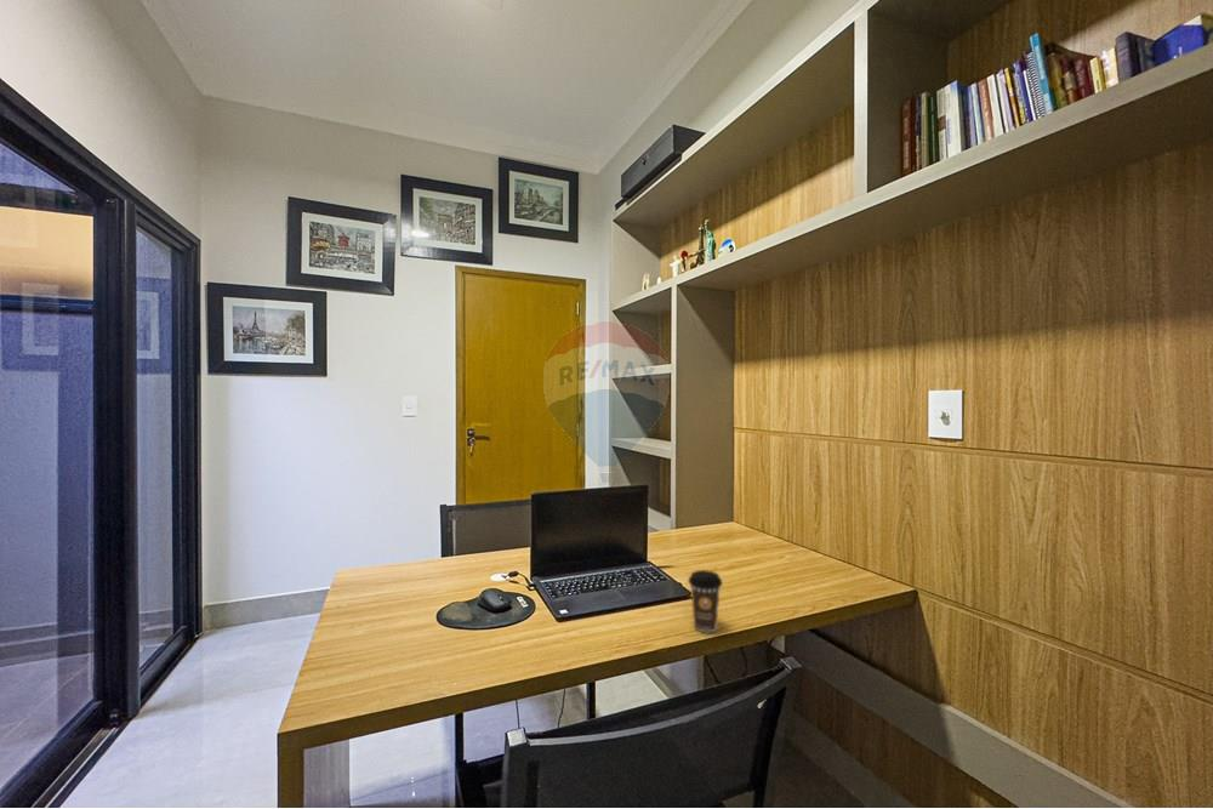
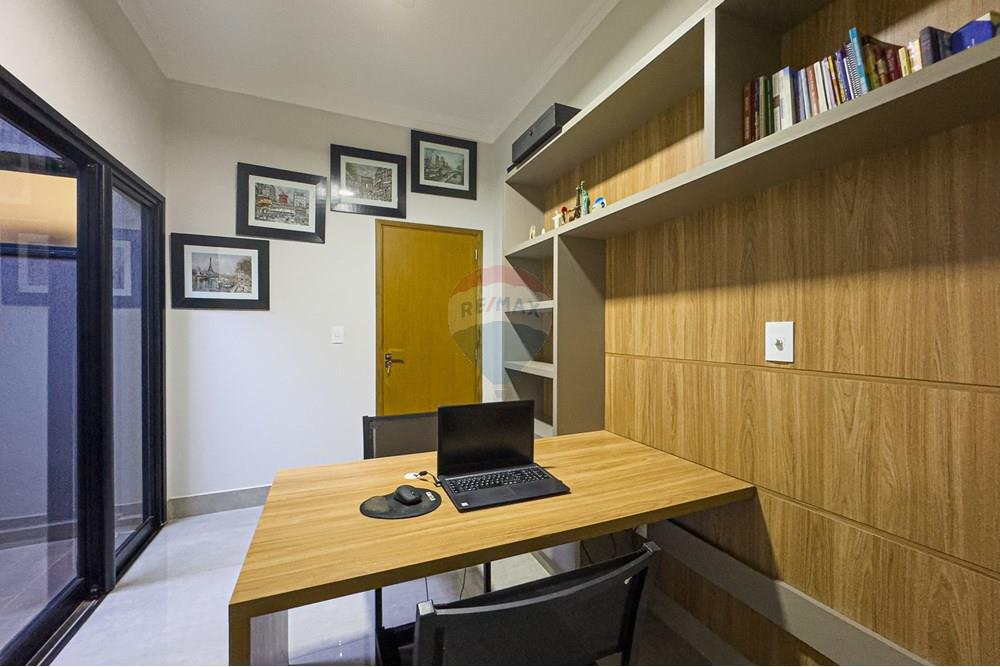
- coffee cup [687,569,724,633]
